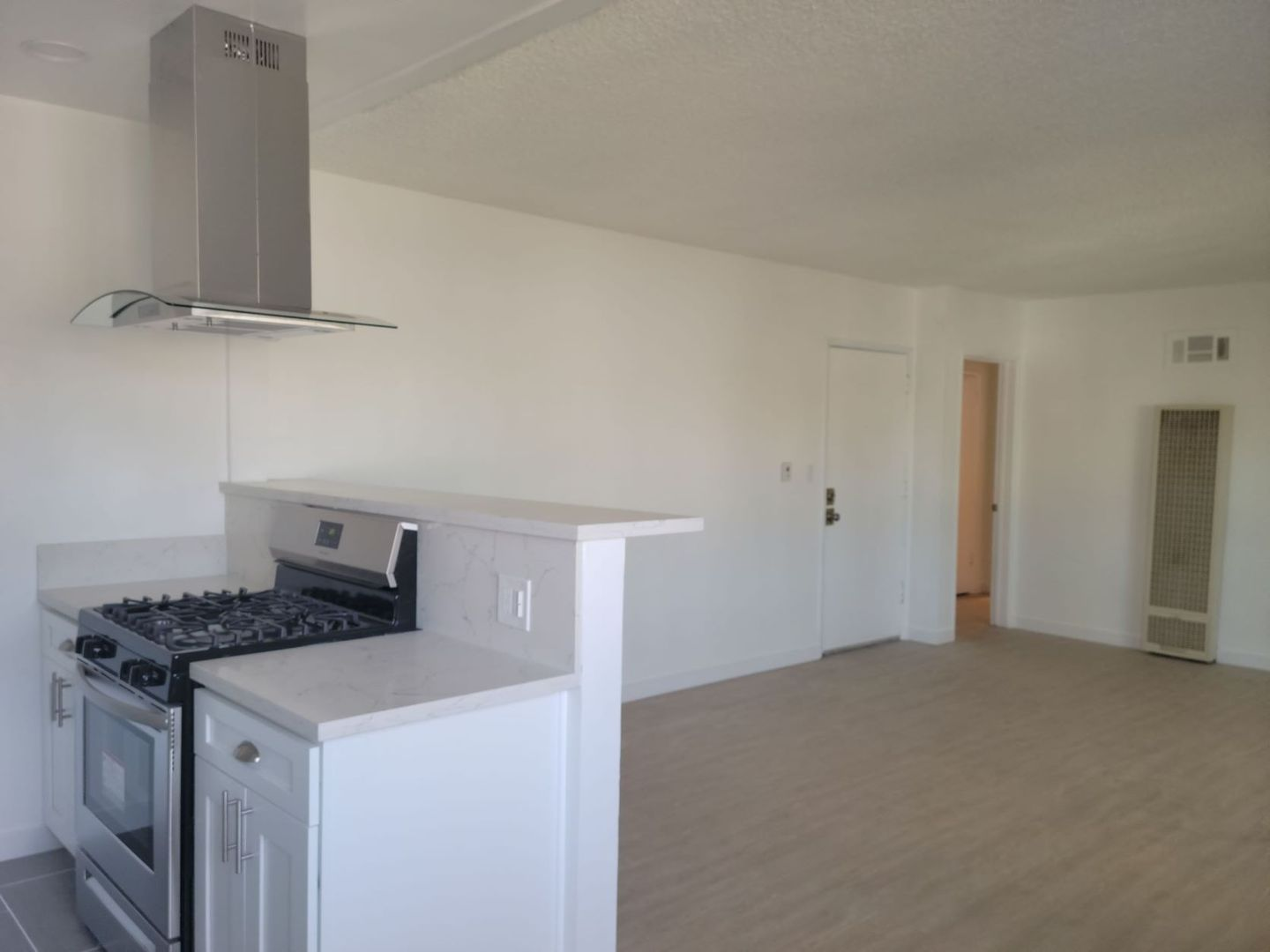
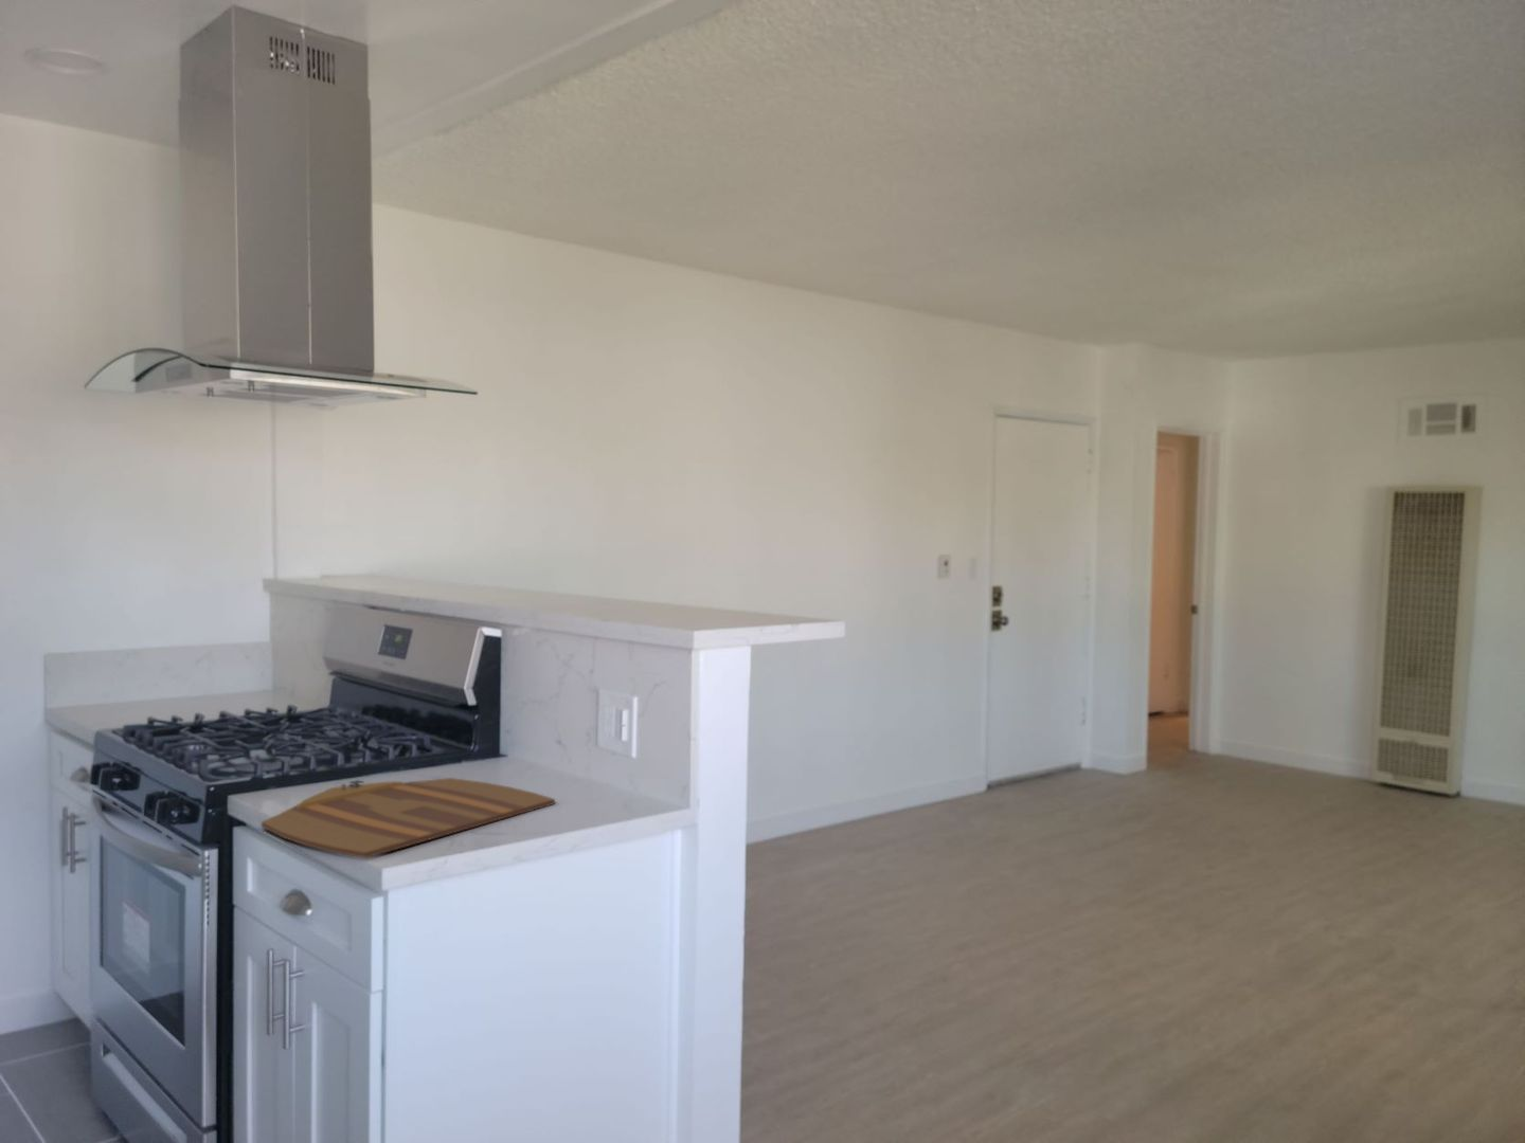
+ cutting board [261,777,556,860]
